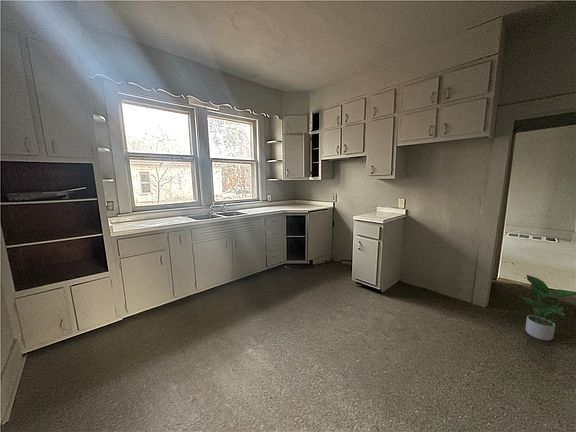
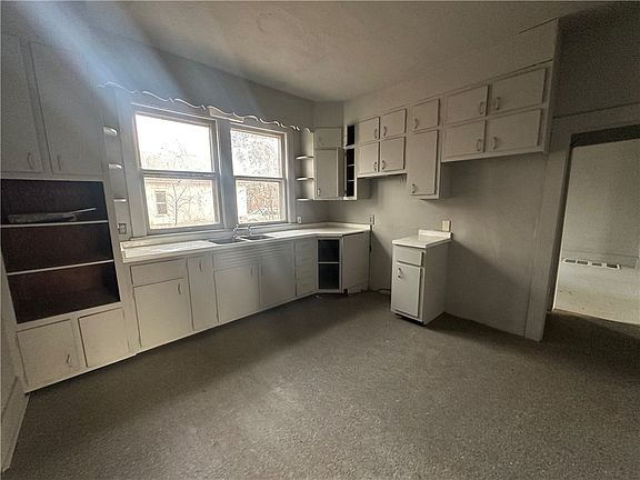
- potted plant [519,274,576,342]
